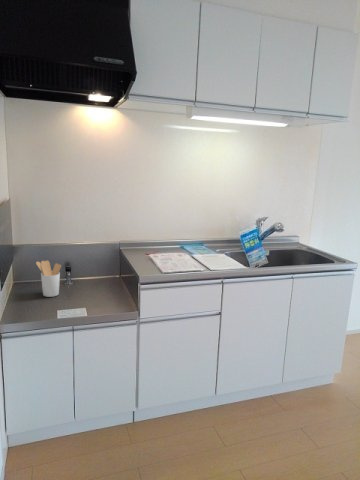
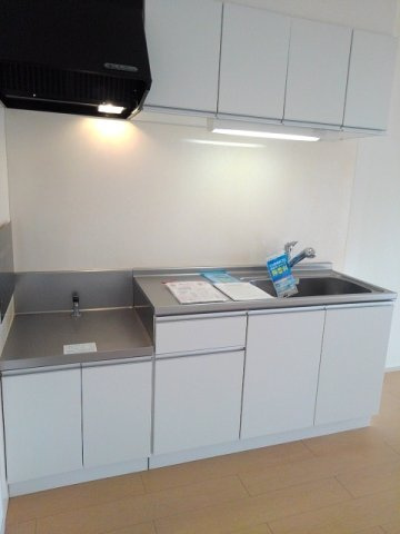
- utensil holder [35,260,62,298]
